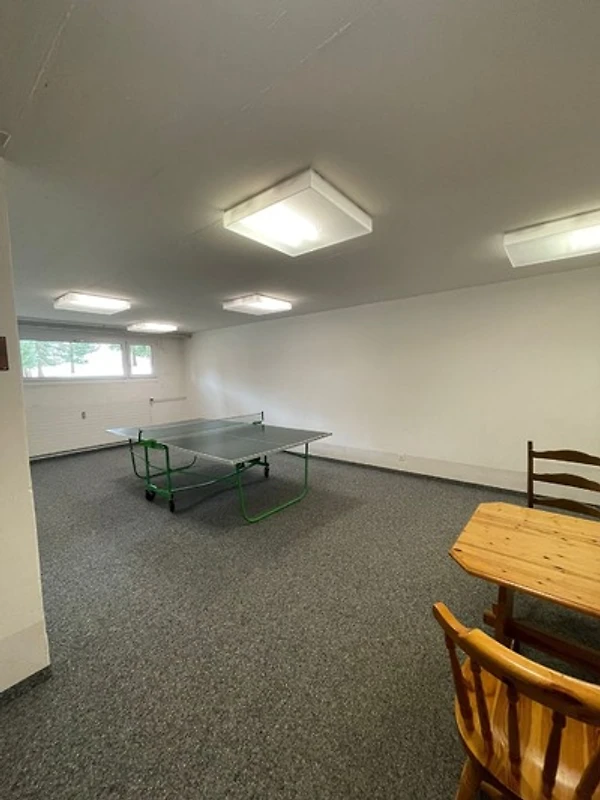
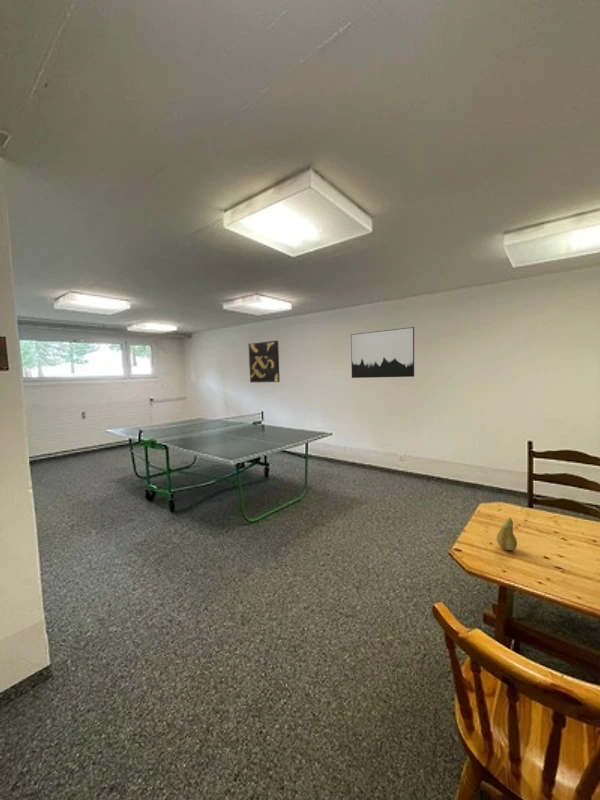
+ wall art [350,326,415,379]
+ fruit [496,517,518,551]
+ wall art [248,339,281,383]
